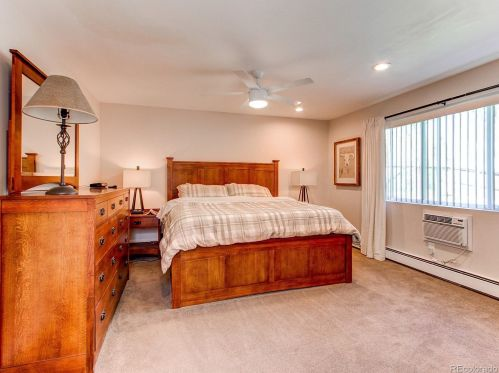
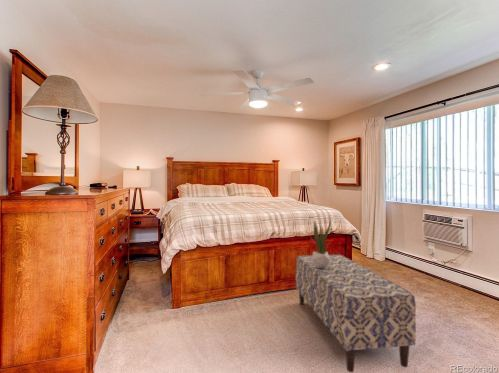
+ potted plant [310,221,333,268]
+ bench [295,253,417,373]
